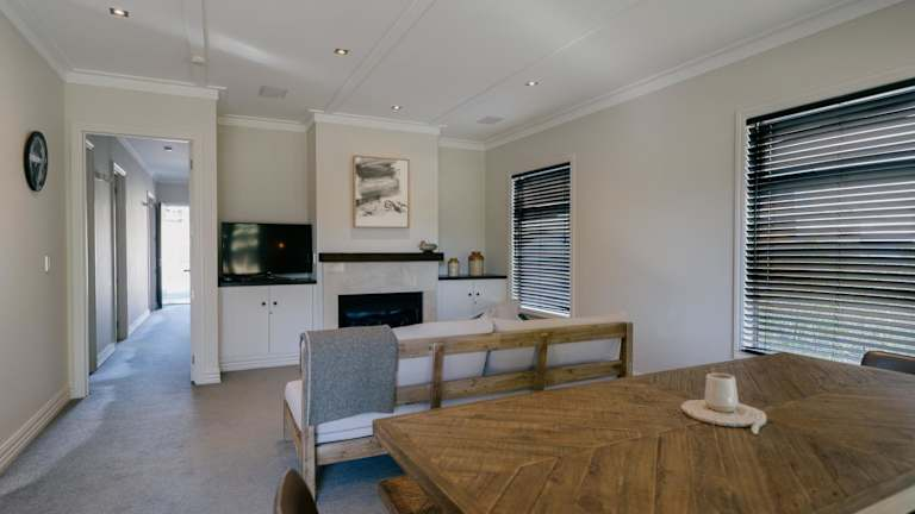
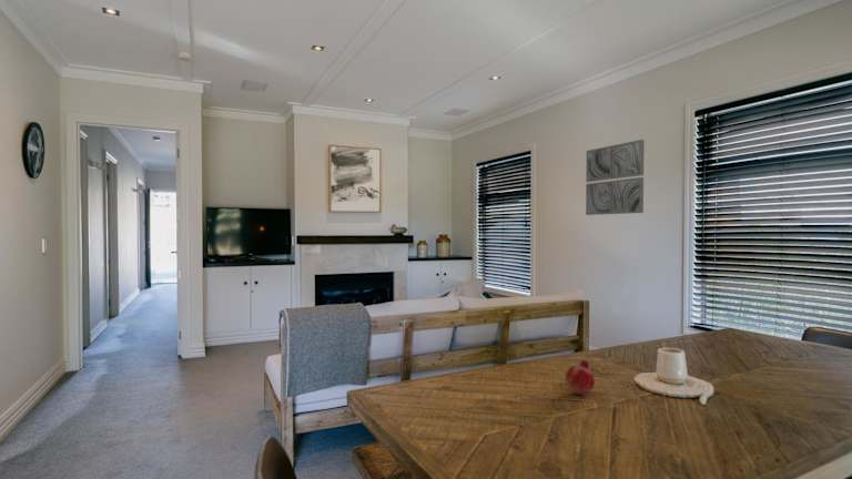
+ fruit [564,359,596,396]
+ wall art [585,139,646,216]
